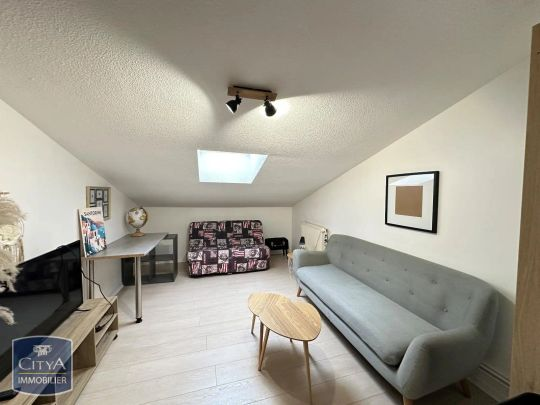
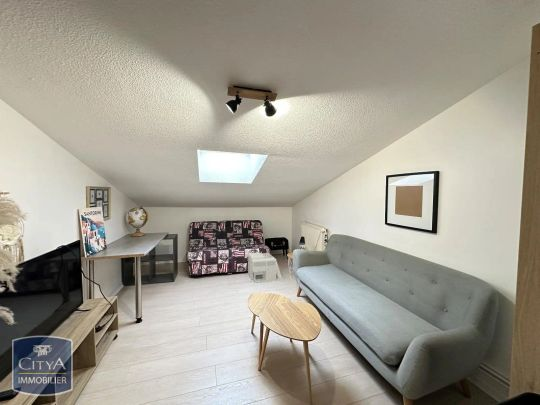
+ architectural model [247,252,284,284]
